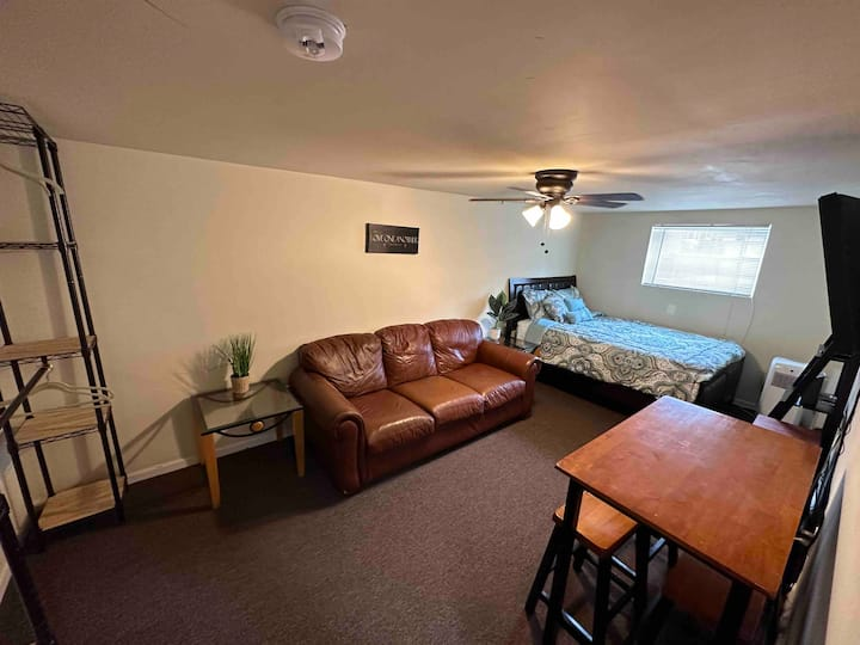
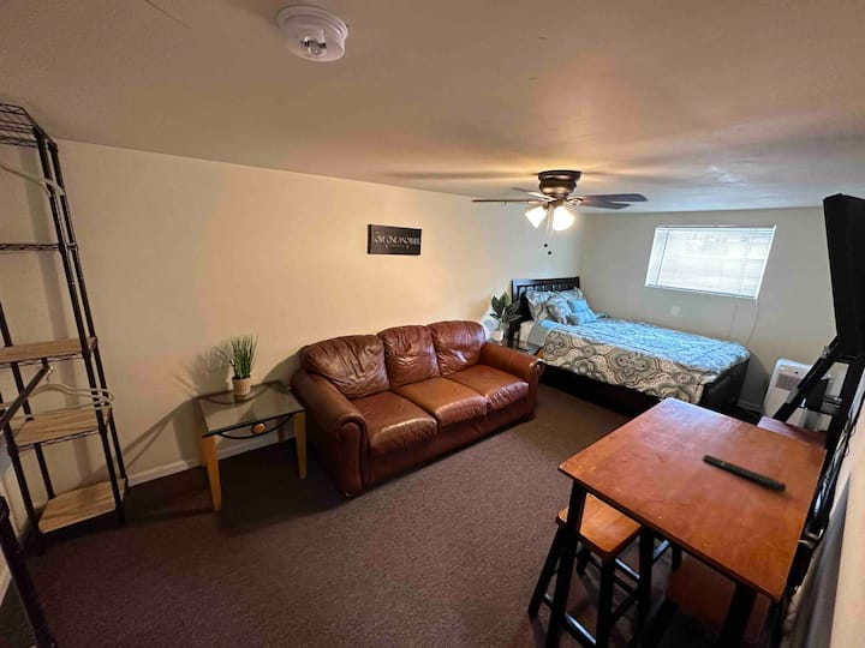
+ remote control [702,454,787,492]
